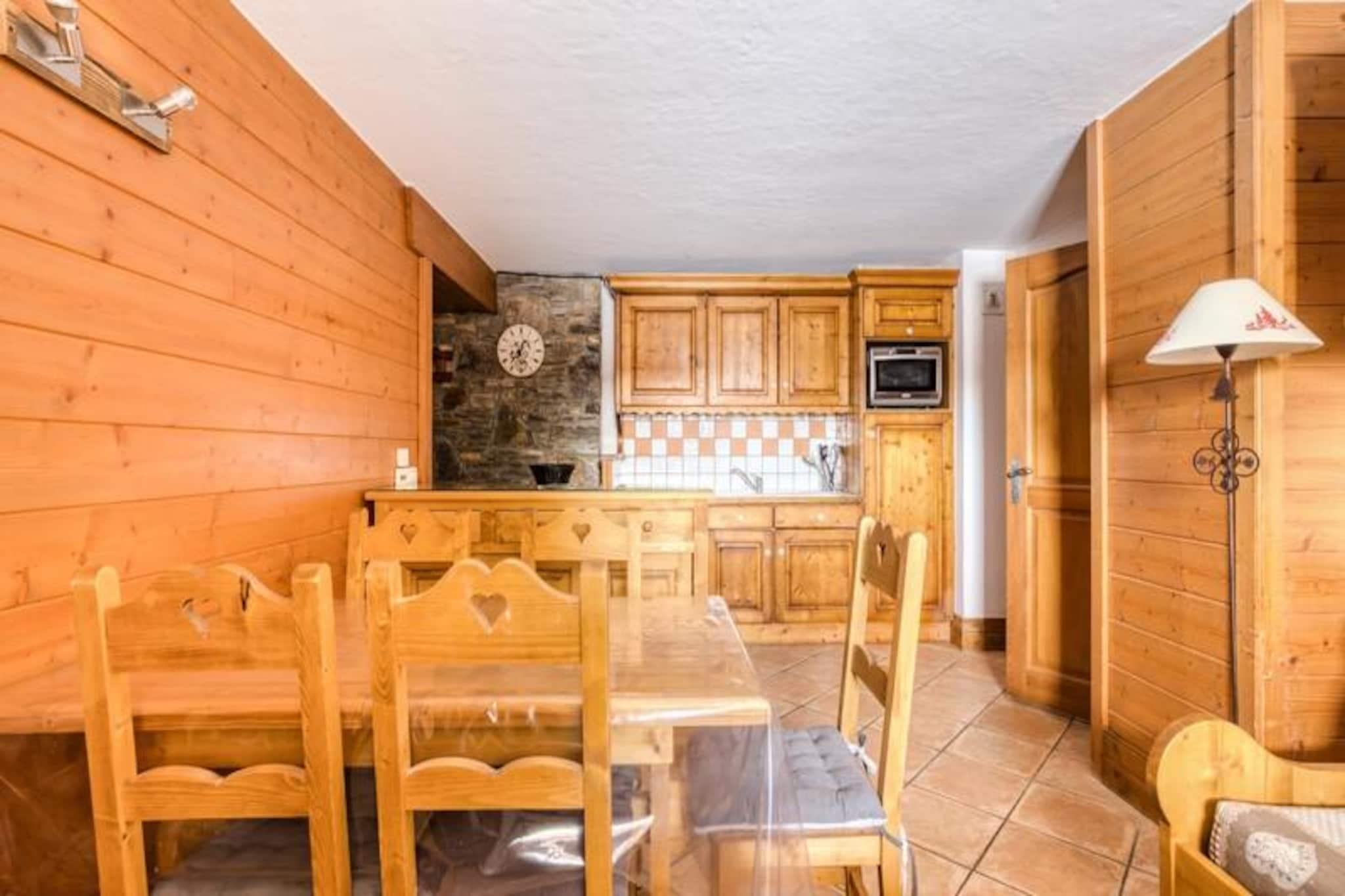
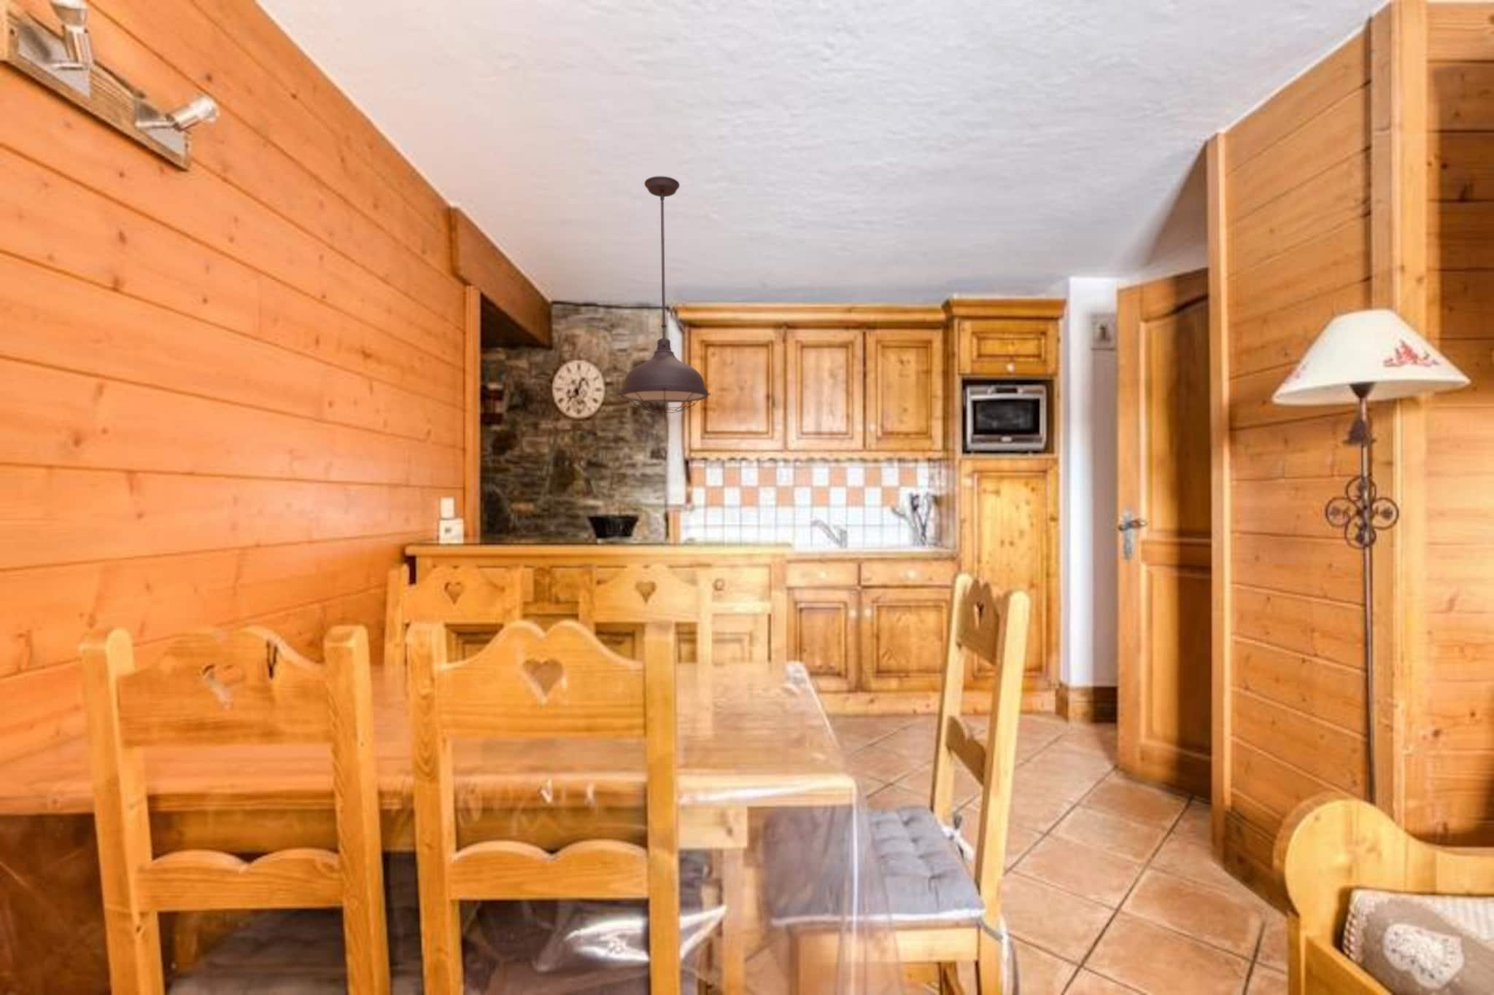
+ light fixture [618,175,711,414]
